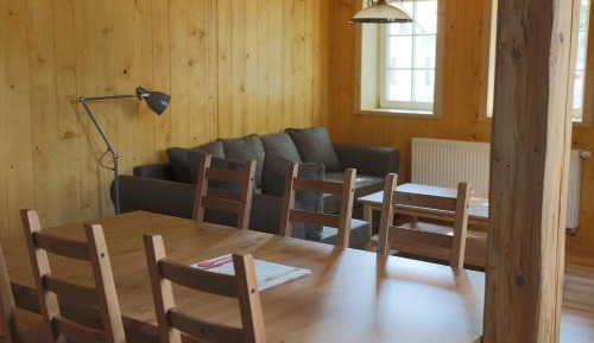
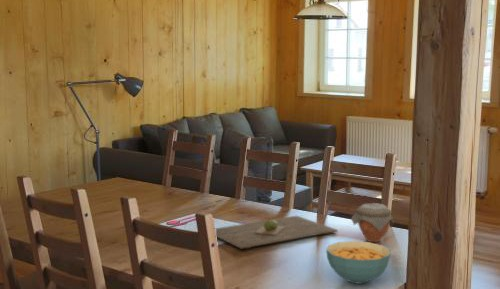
+ cereal bowl [325,240,392,285]
+ cutting board [214,215,339,250]
+ jar [350,202,395,243]
